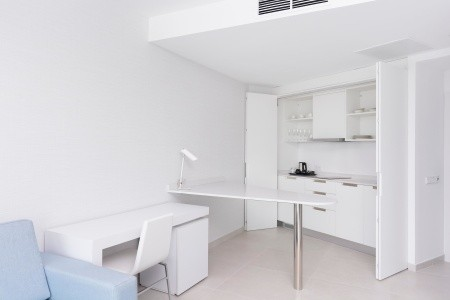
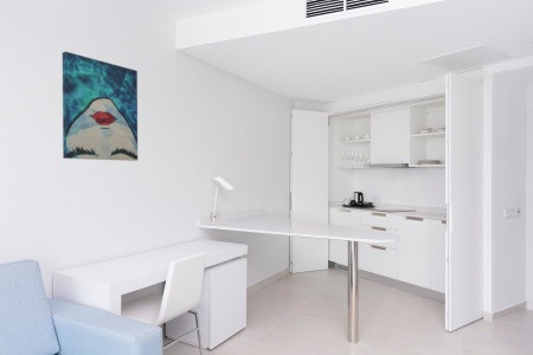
+ wall art [62,51,139,162]
